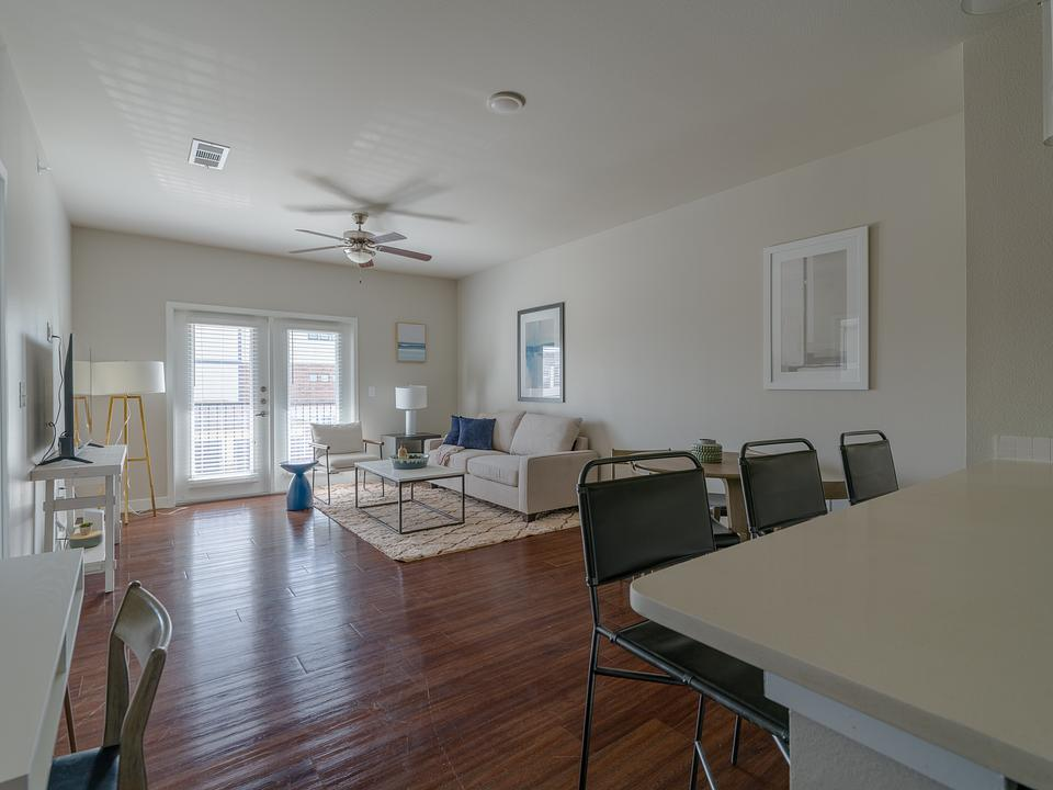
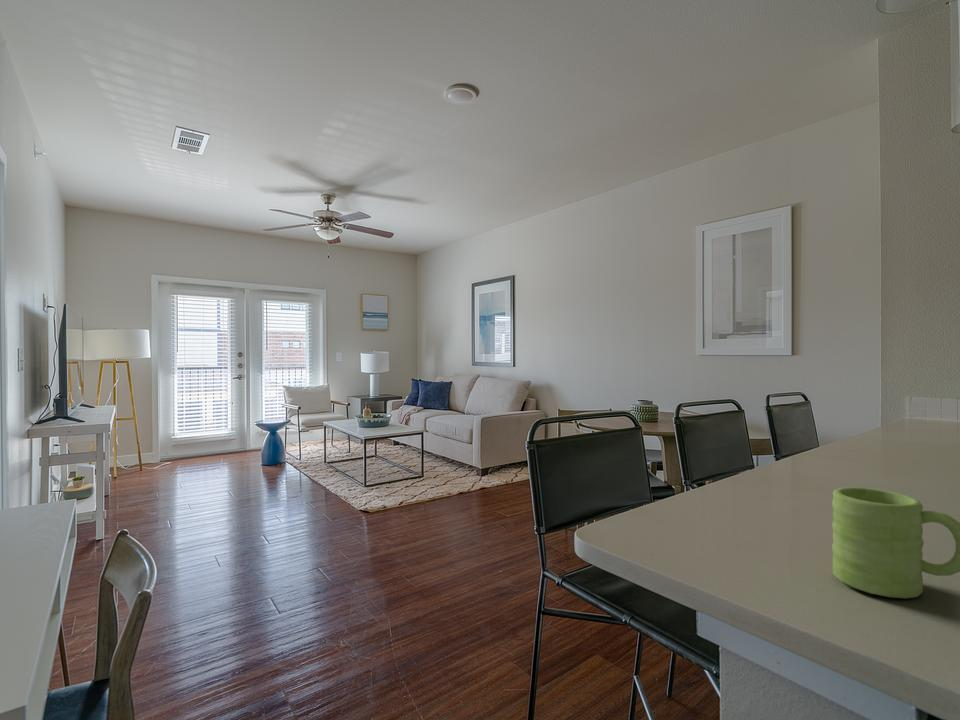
+ mug [831,486,960,599]
